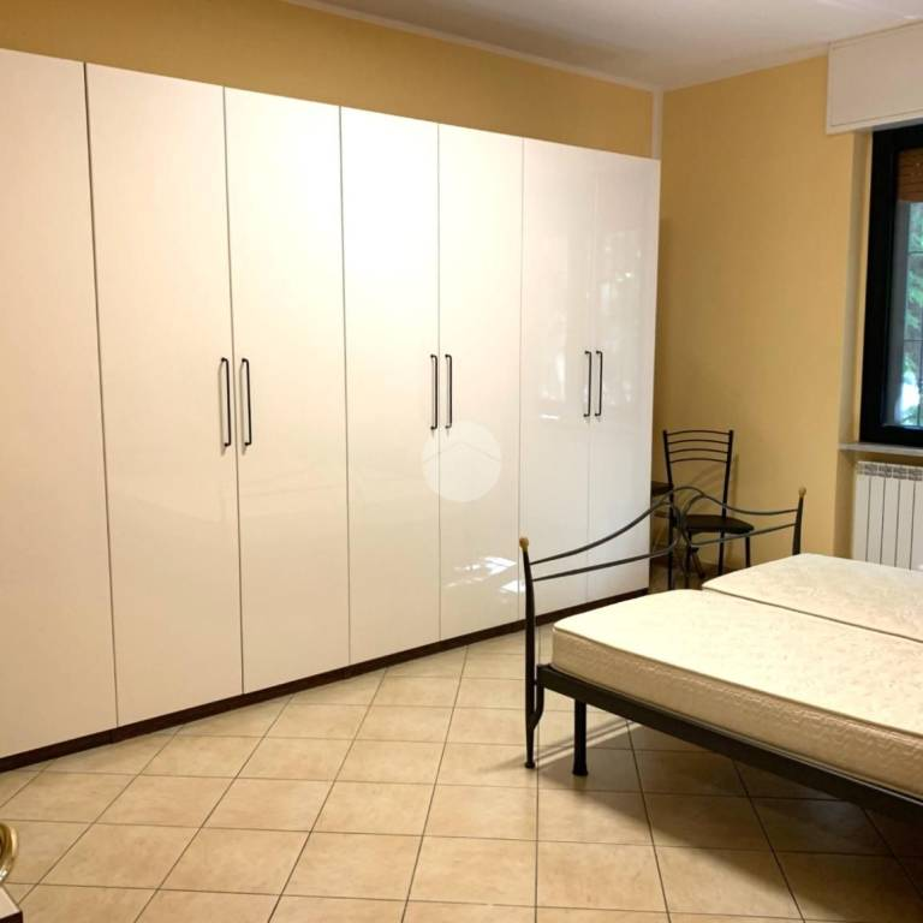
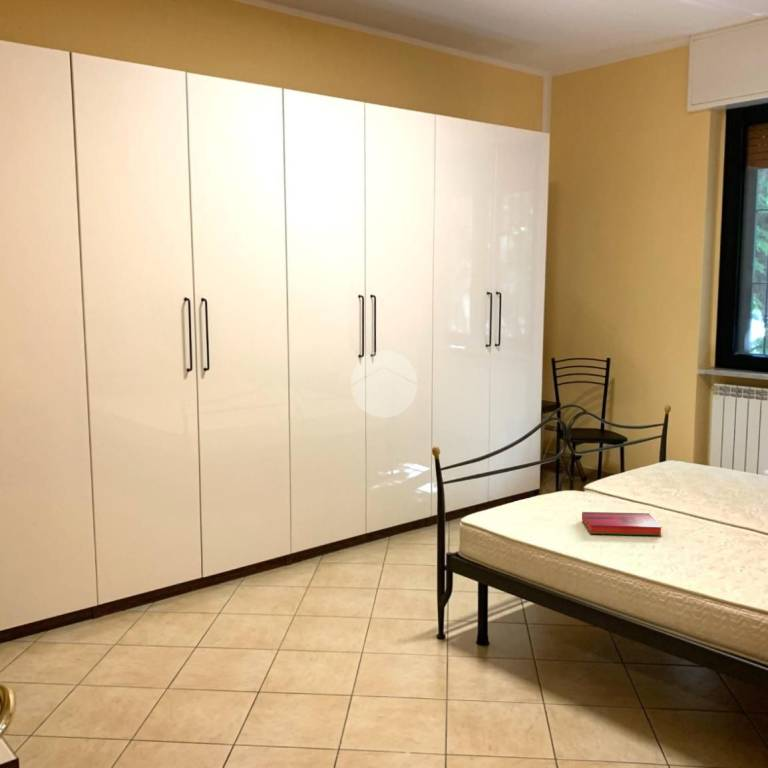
+ hardback book [581,511,663,536]
